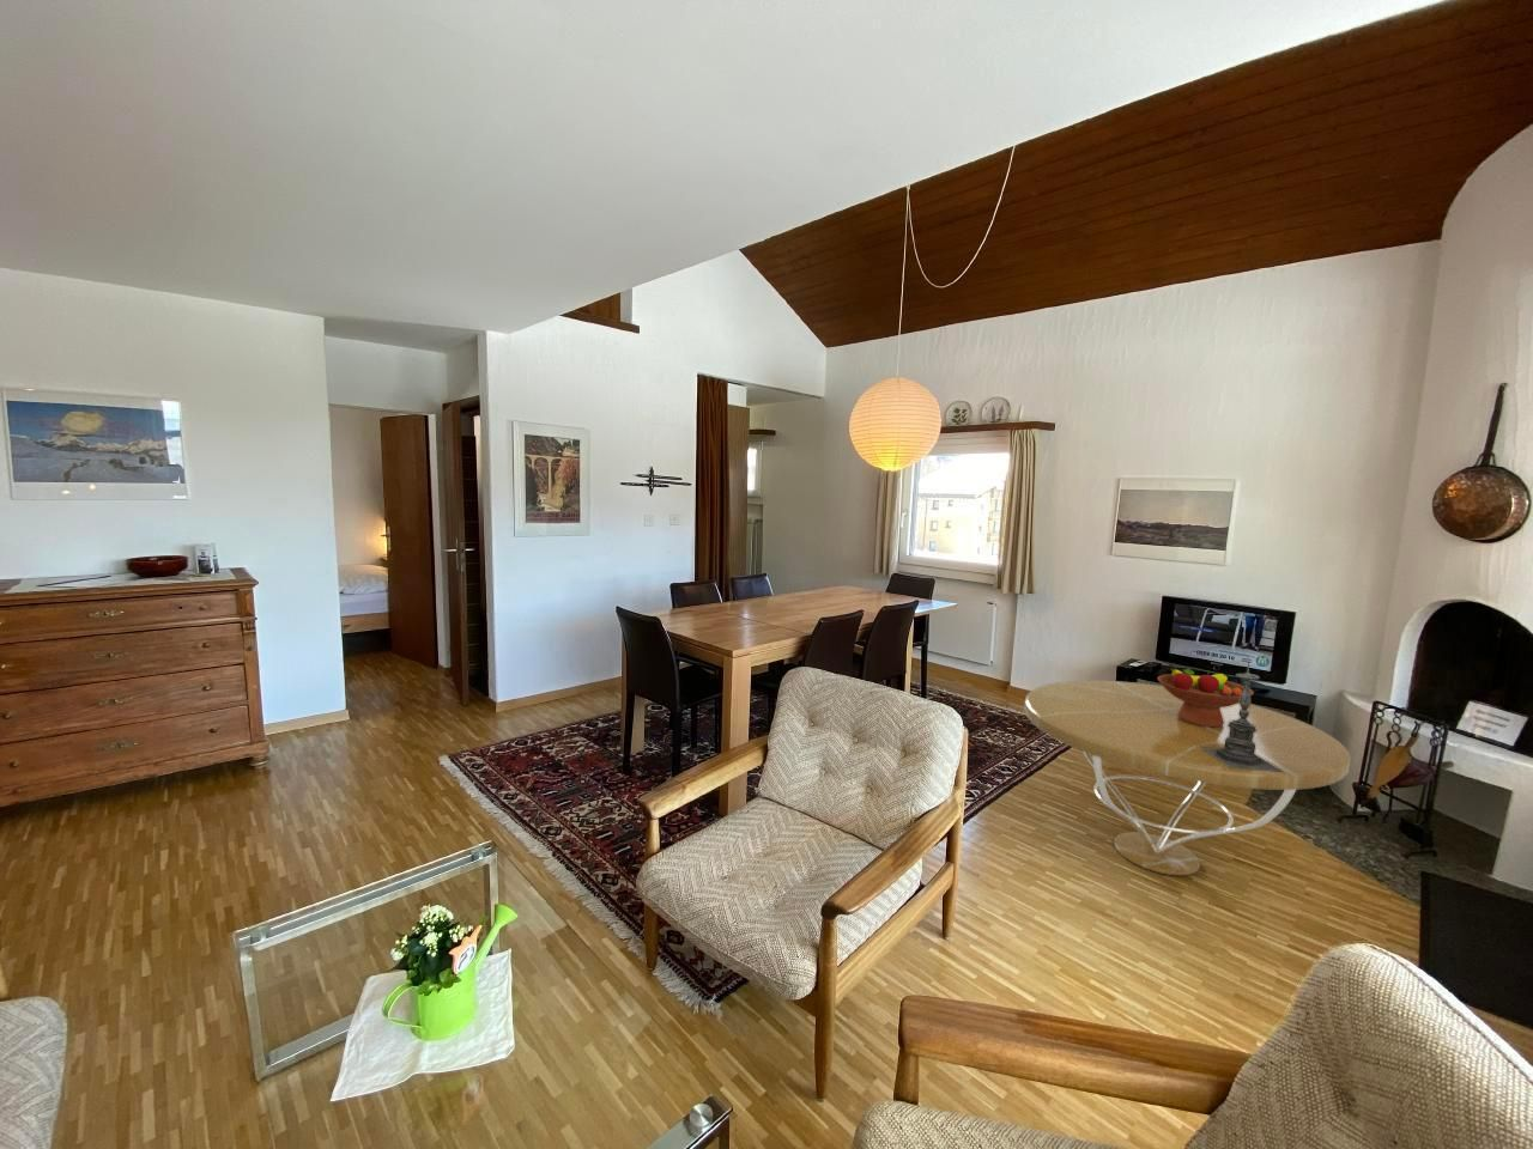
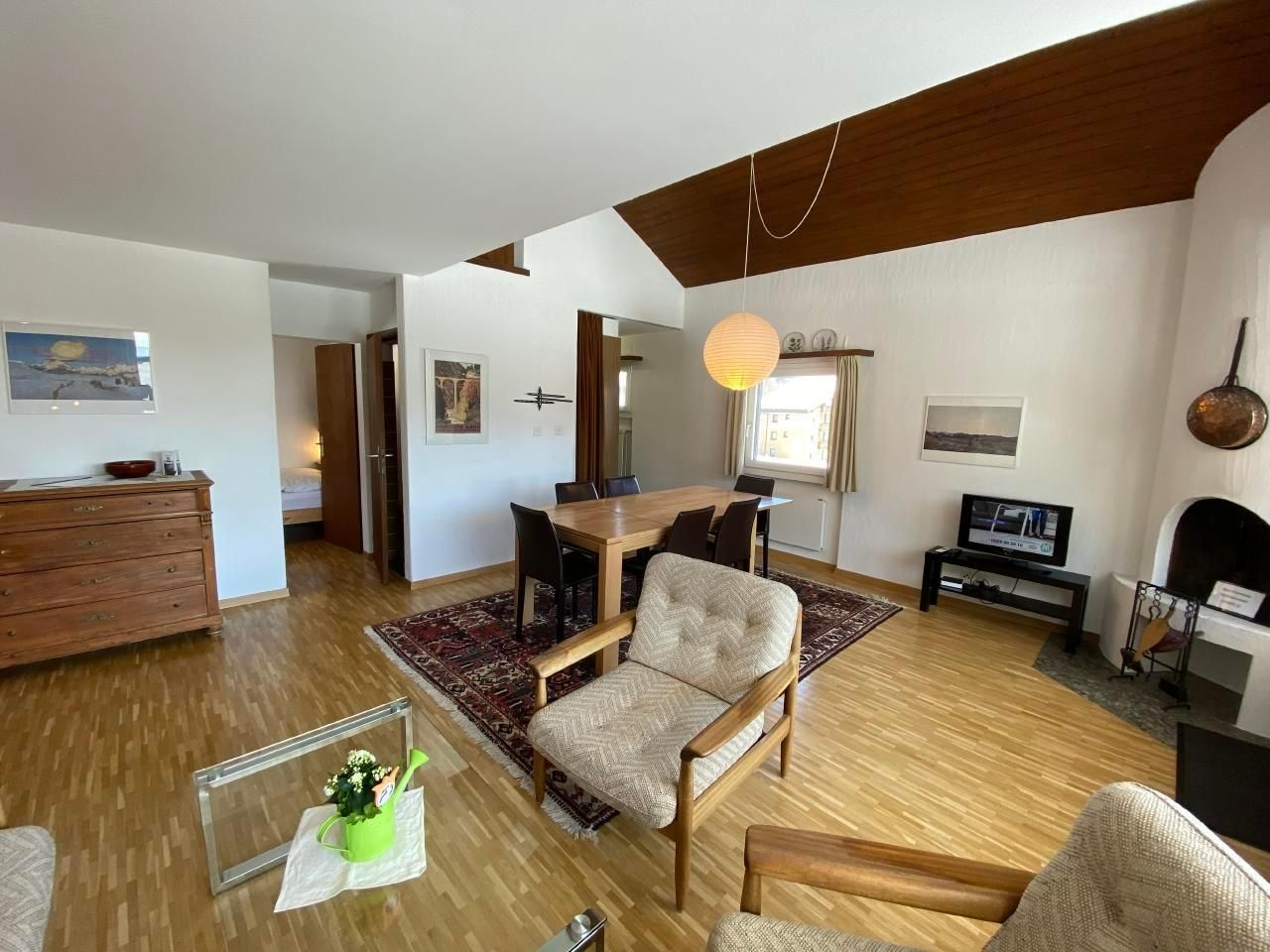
- fruit bowl [1155,663,1255,728]
- candle holder [1201,659,1283,772]
- coffee table [1022,680,1351,877]
